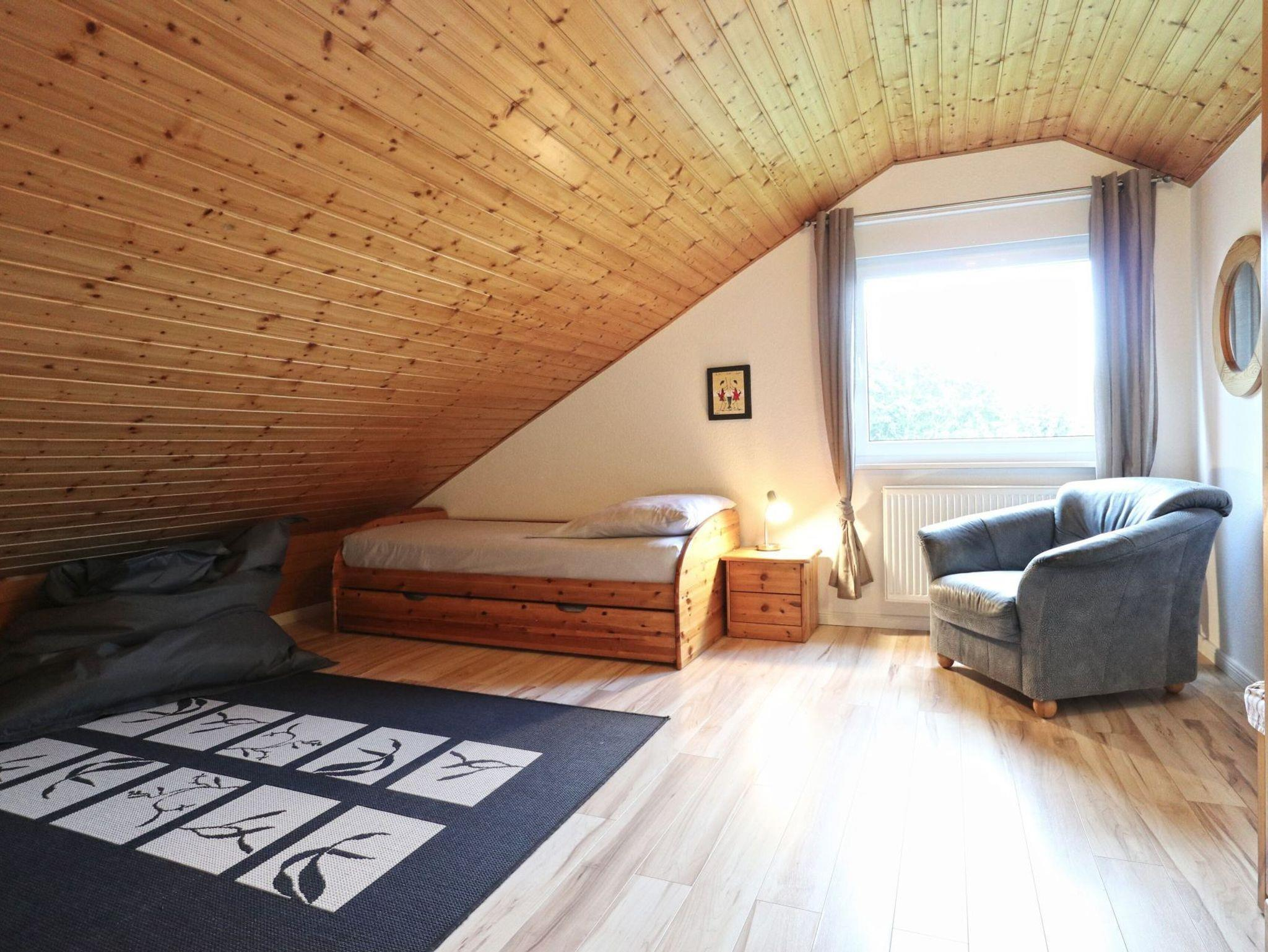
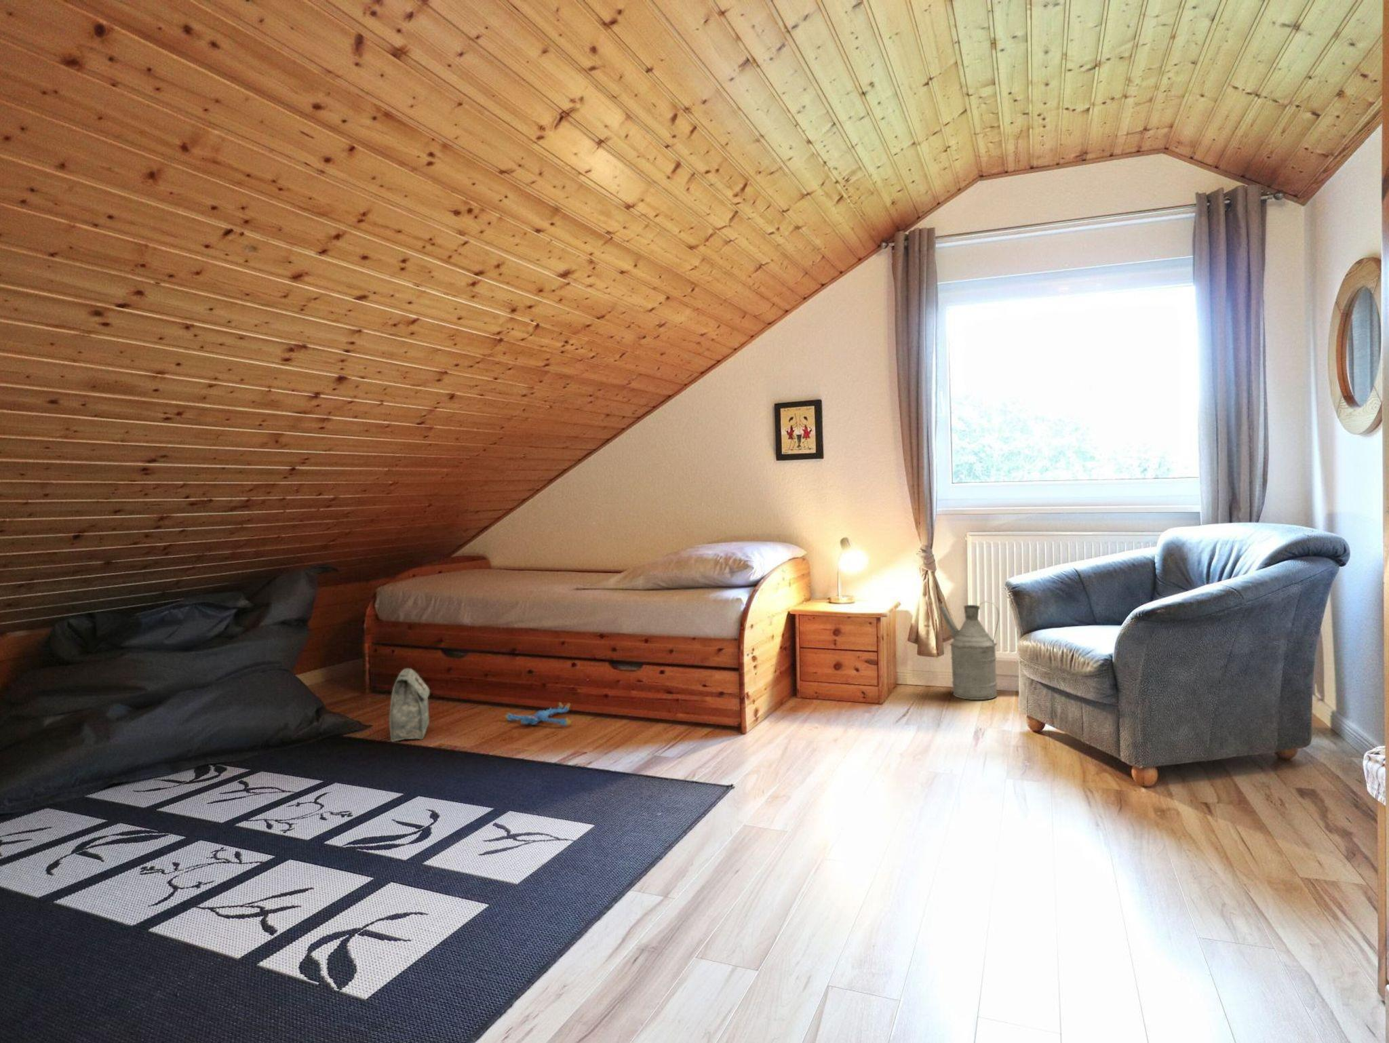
+ watering can [939,600,1000,700]
+ bag [389,668,431,743]
+ plush toy [505,702,572,726]
